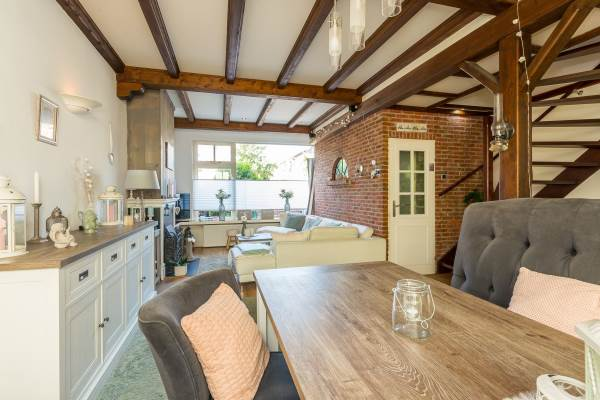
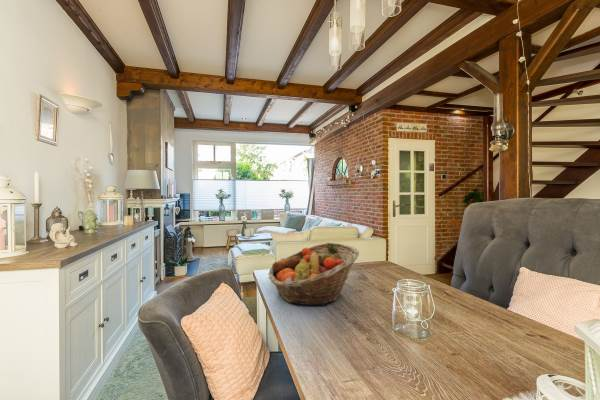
+ fruit basket [267,242,360,307]
